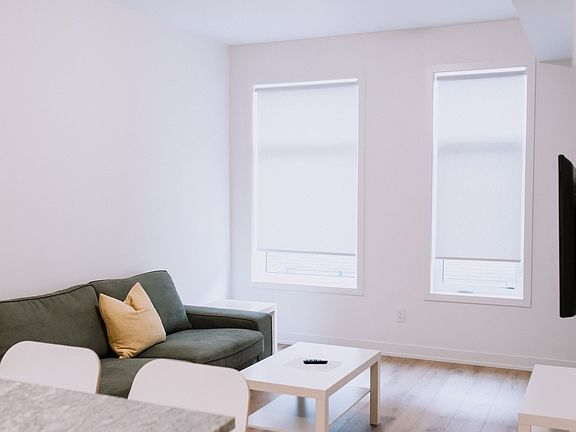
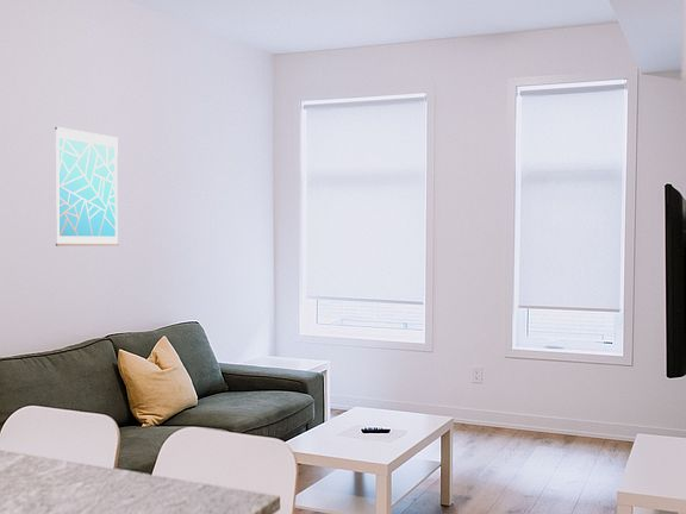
+ wall art [54,126,119,247]
